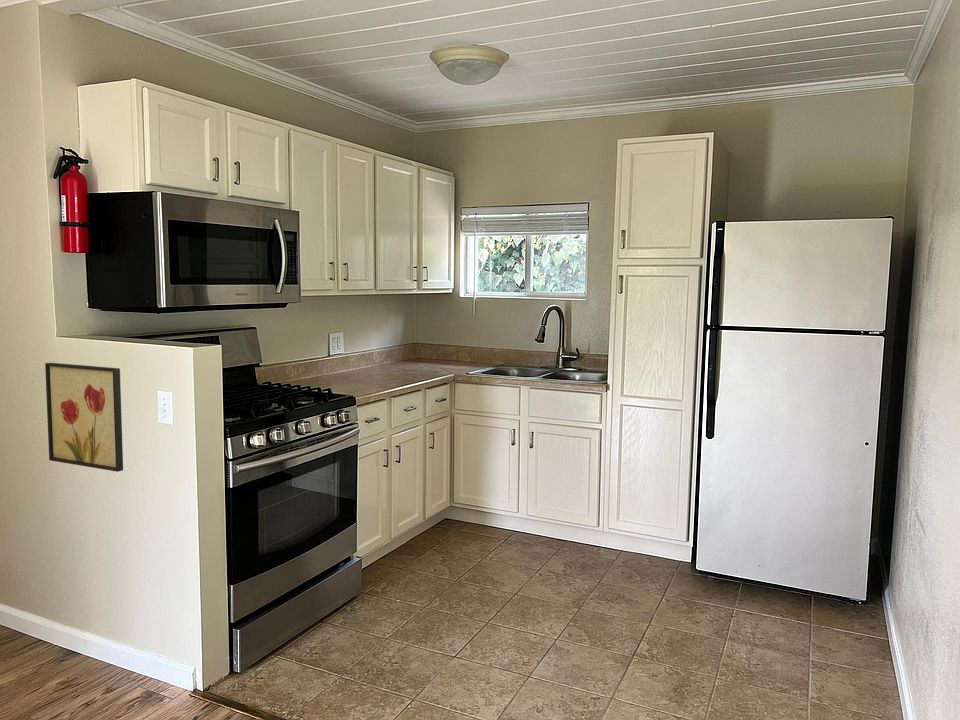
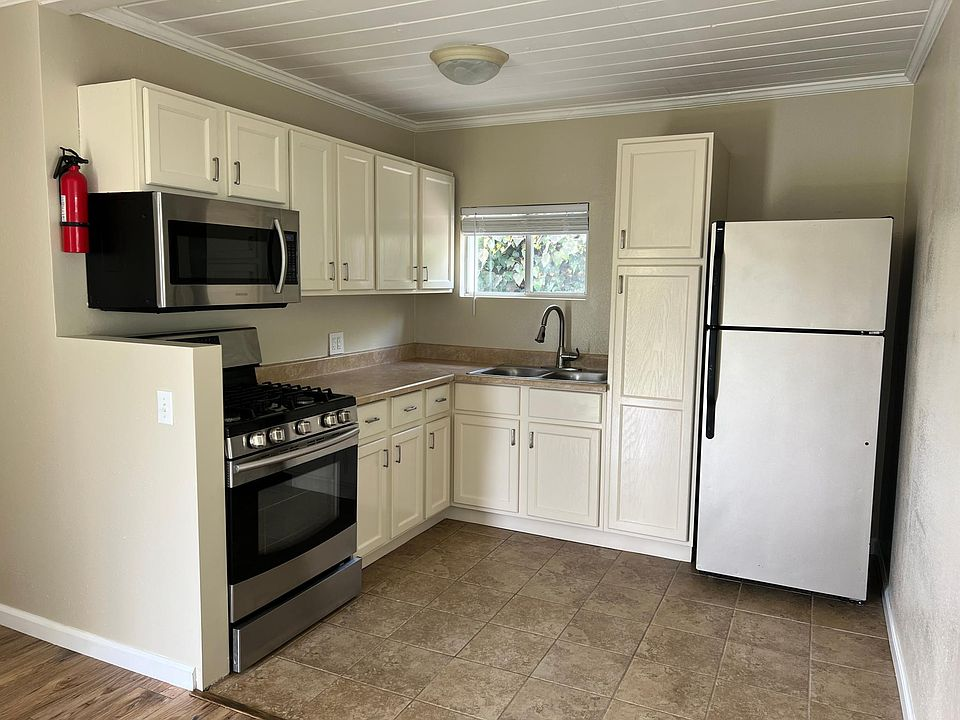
- wall art [44,362,124,473]
